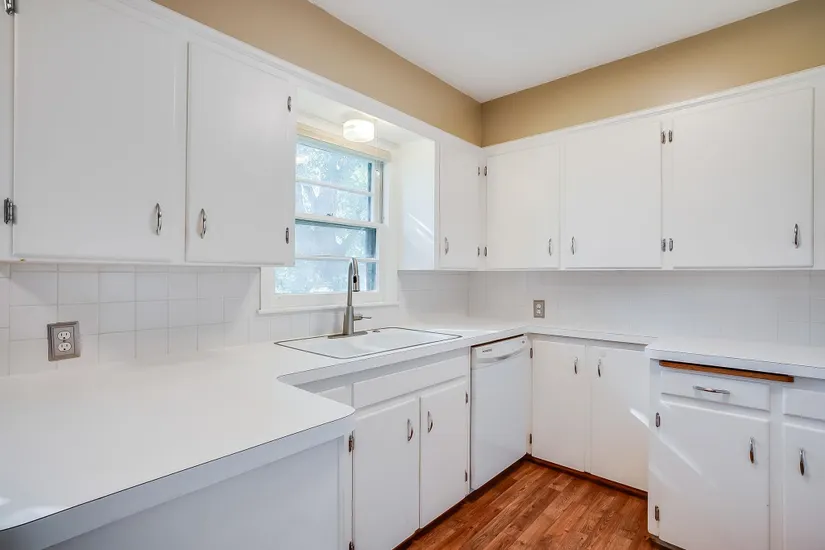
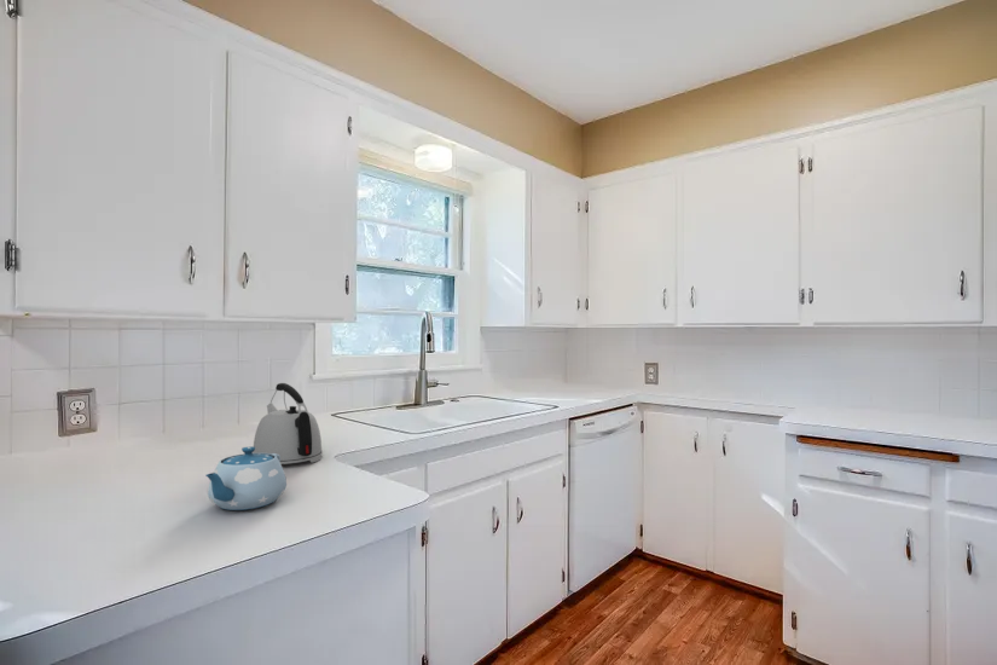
+ kettle [253,382,324,465]
+ chinaware [204,445,288,511]
